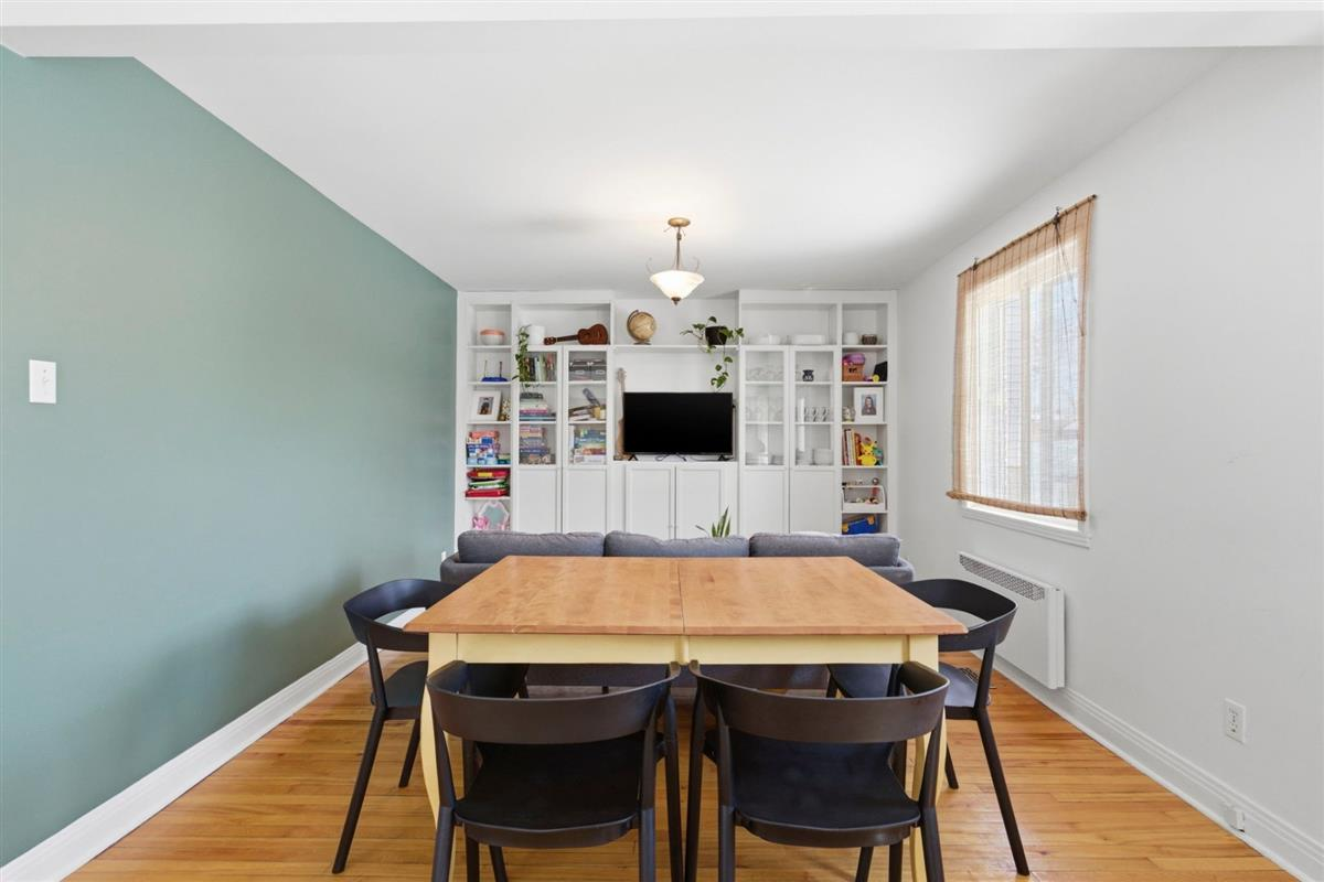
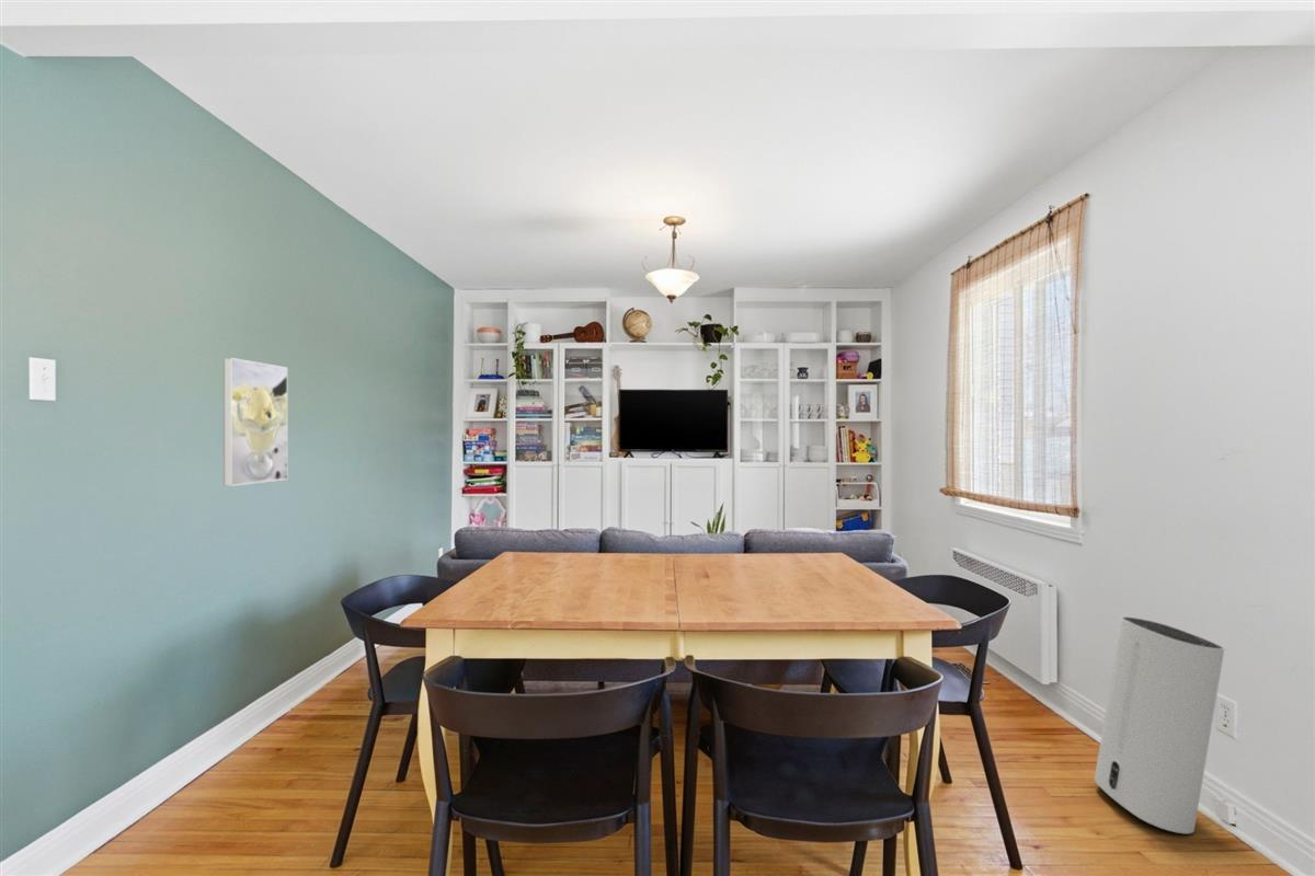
+ air purifier [1094,615,1225,834]
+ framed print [222,357,288,487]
